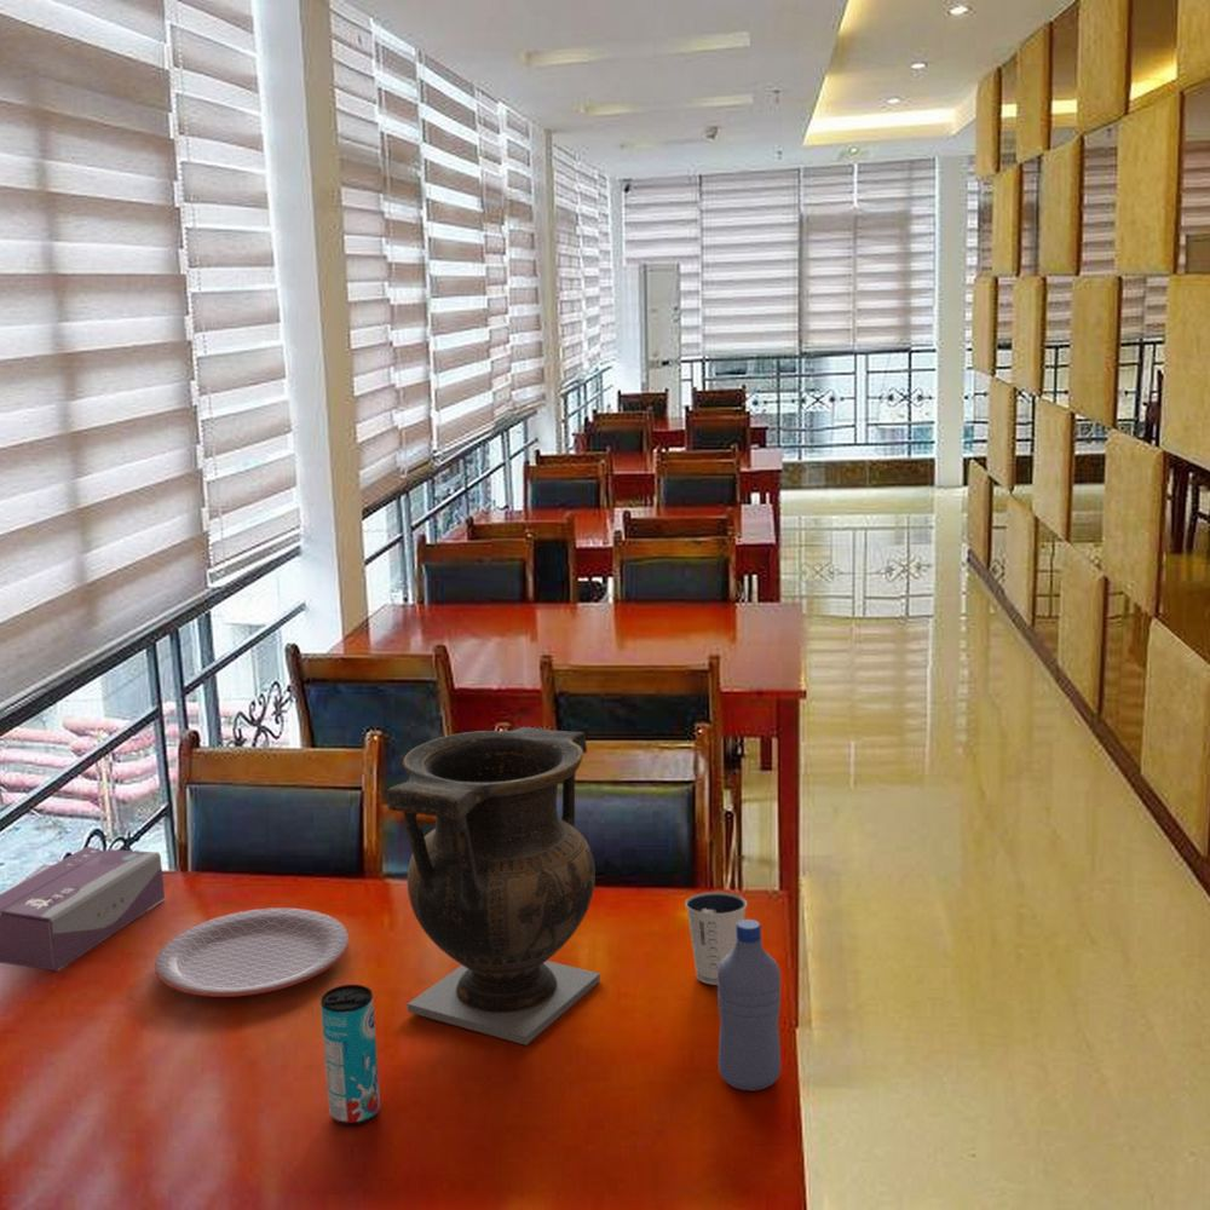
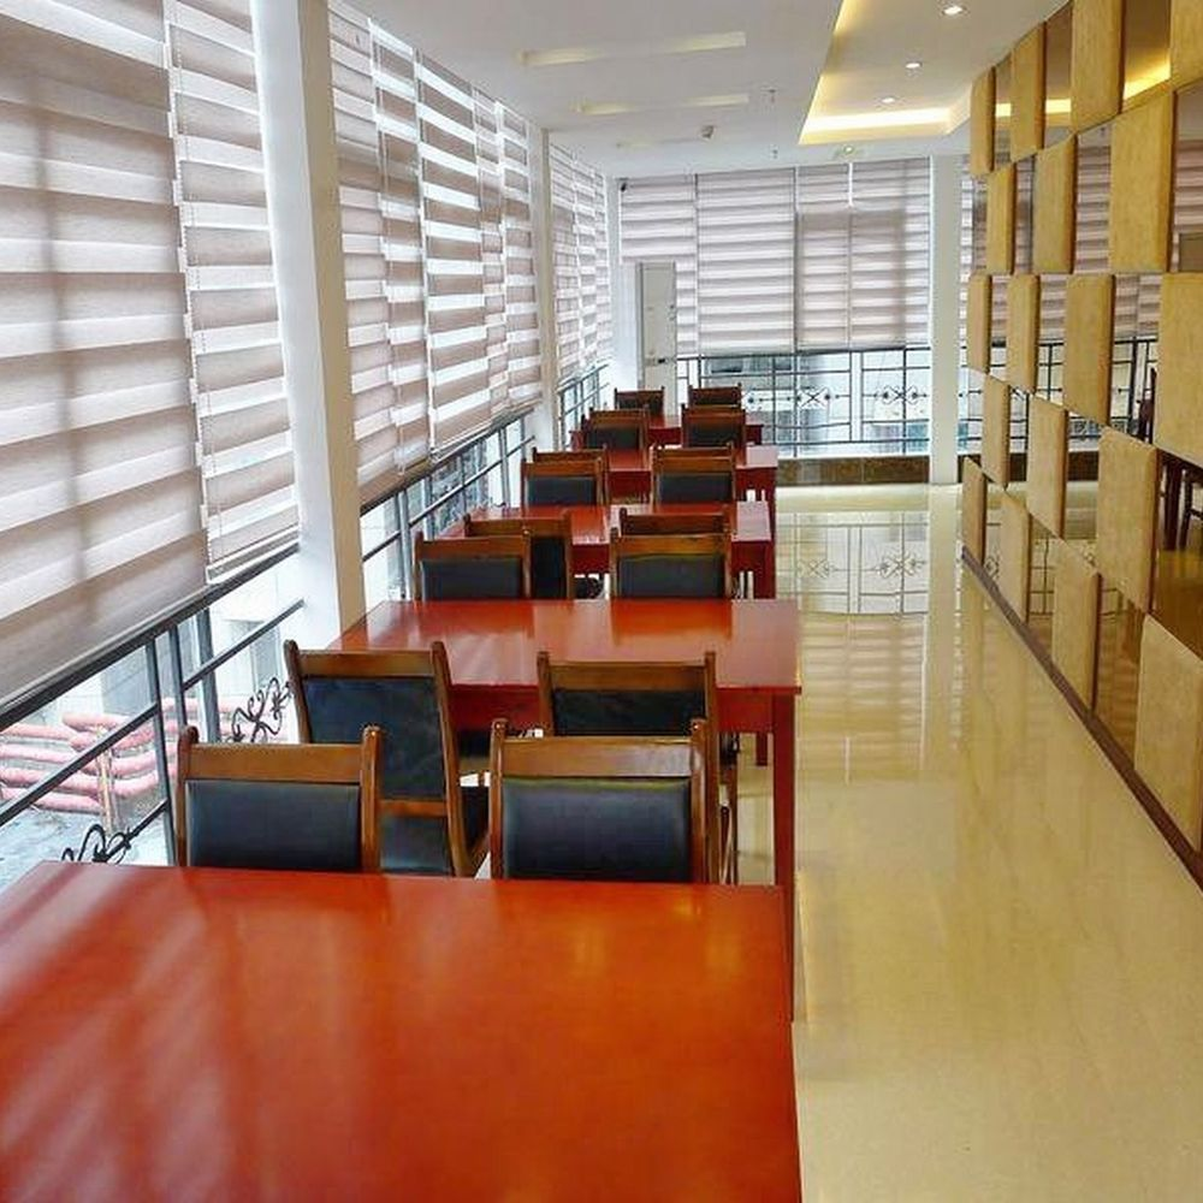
- beverage can [319,984,381,1127]
- dixie cup [684,891,748,986]
- tissue box [0,846,166,972]
- water bottle [716,918,782,1091]
- vase [386,726,601,1047]
- plate [154,906,351,998]
